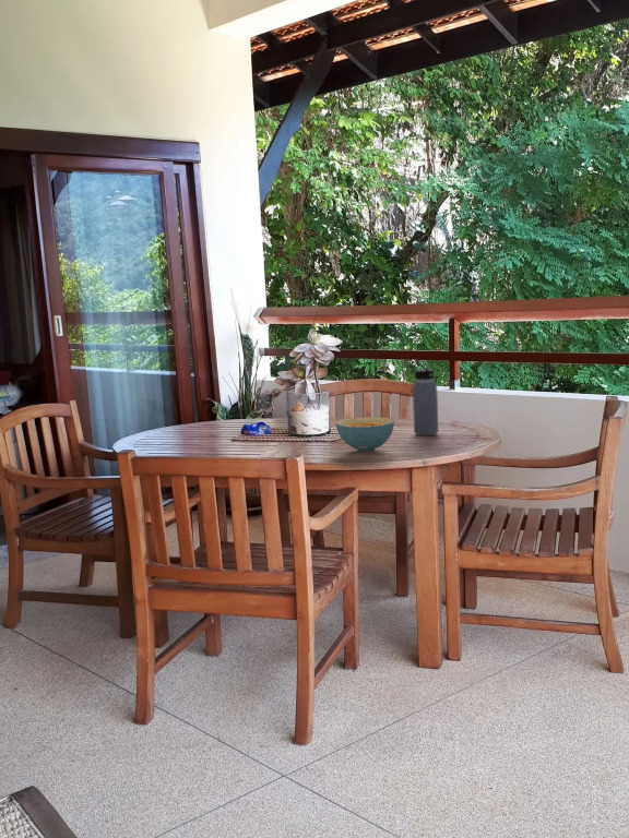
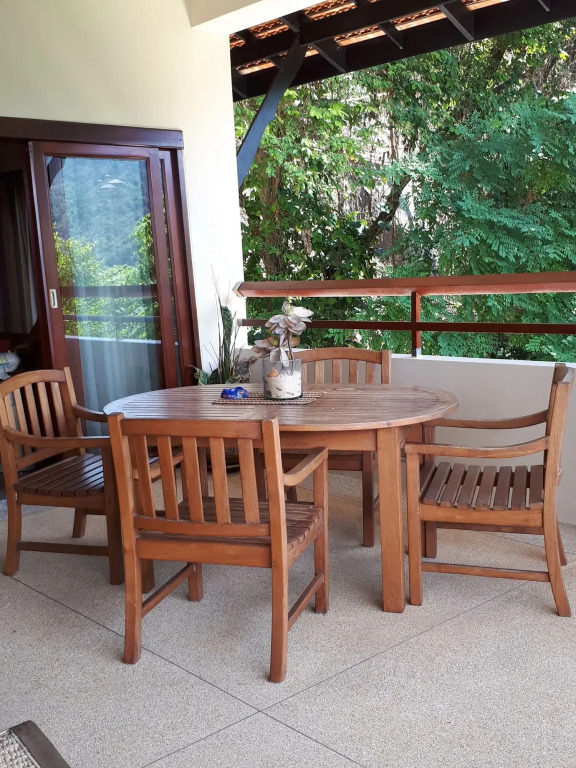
- water bottle [408,360,439,436]
- cereal bowl [335,416,395,453]
